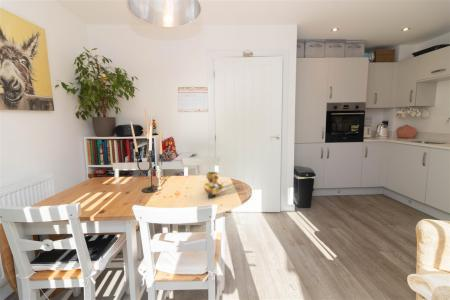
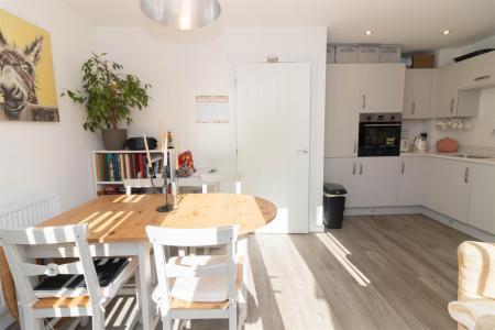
- decorative bowl [203,171,224,199]
